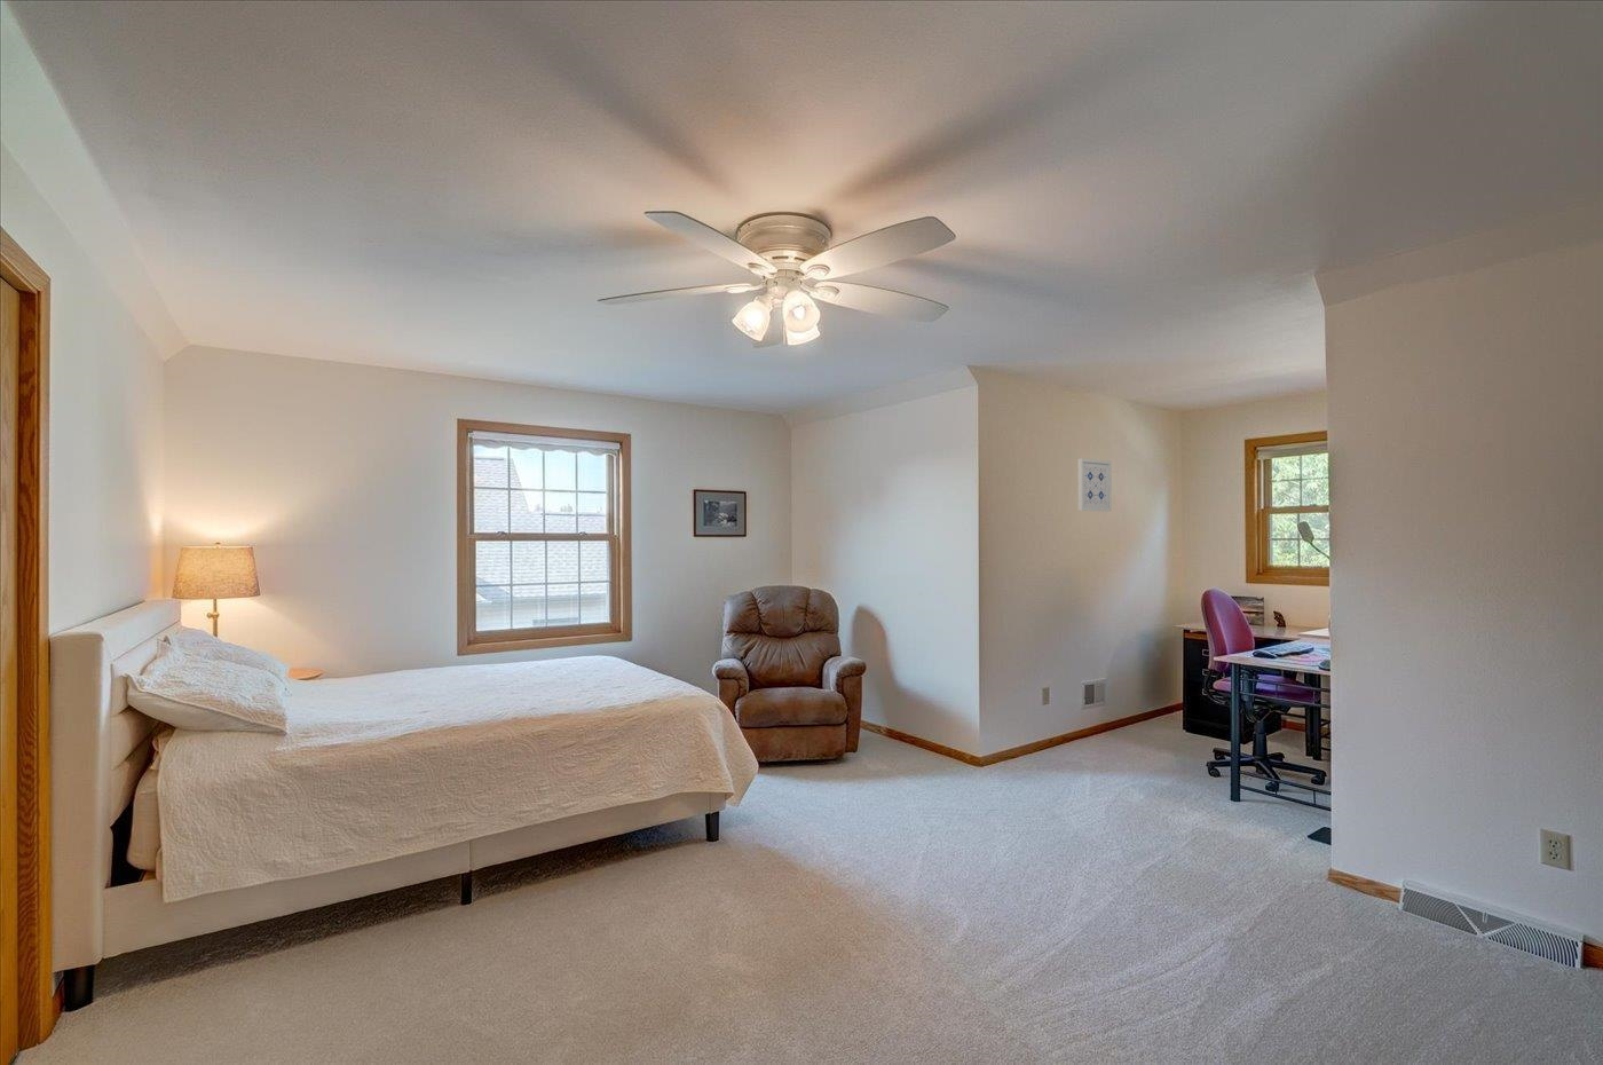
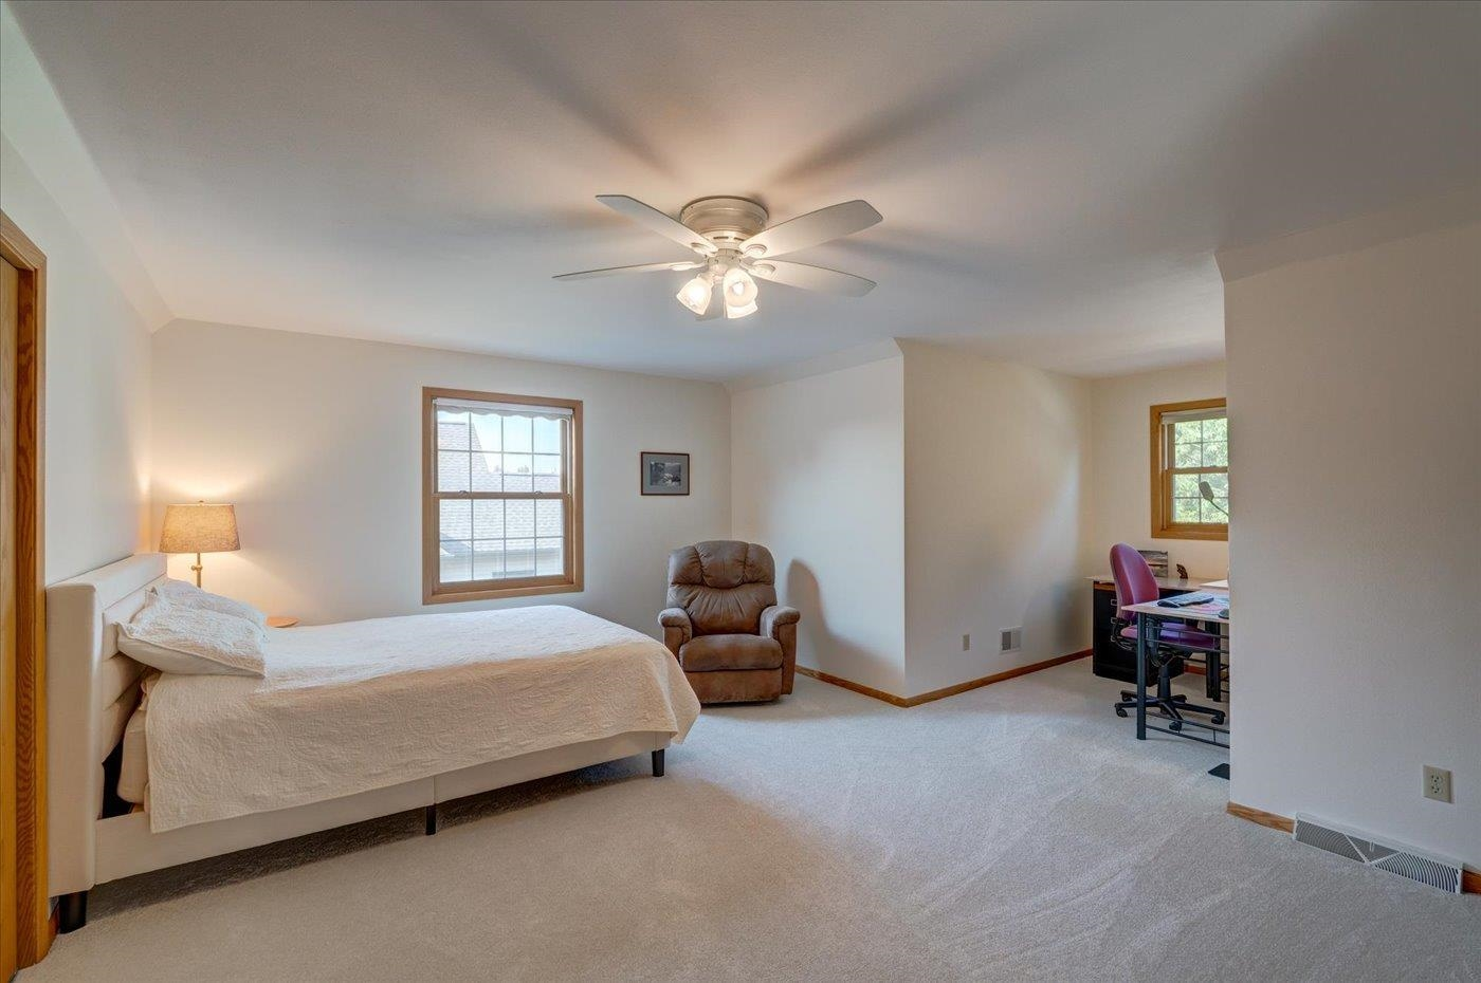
- wall art [1078,456,1113,512]
